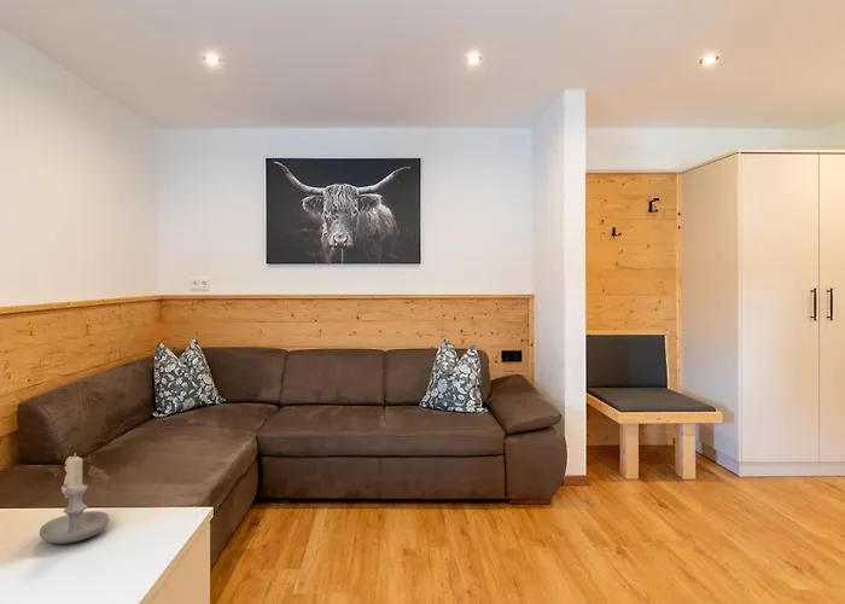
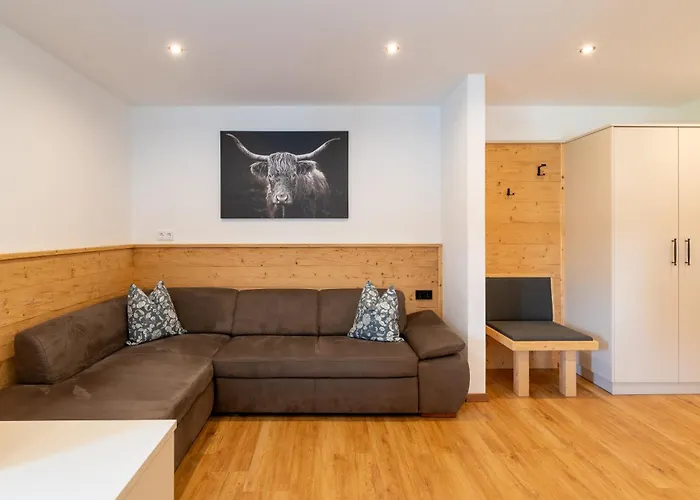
- candle [39,452,111,545]
